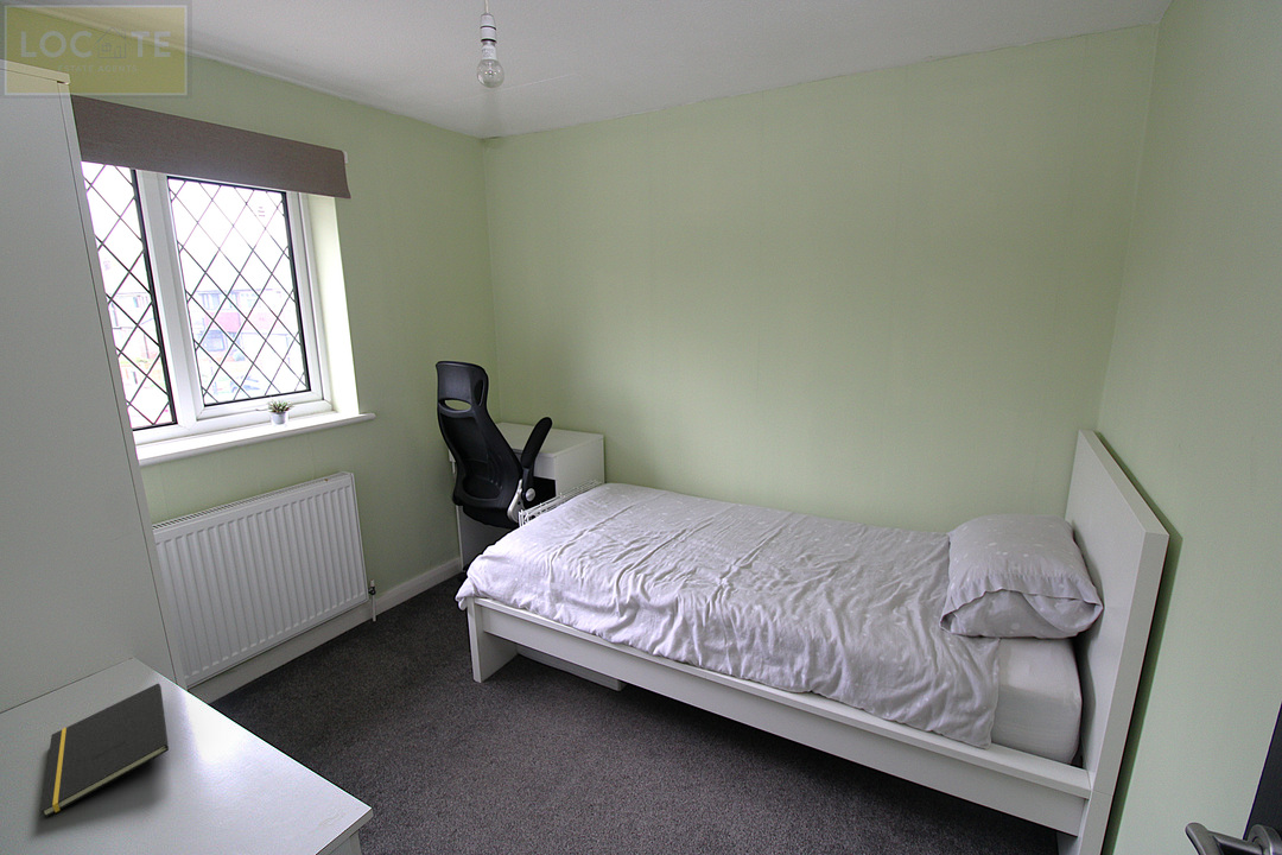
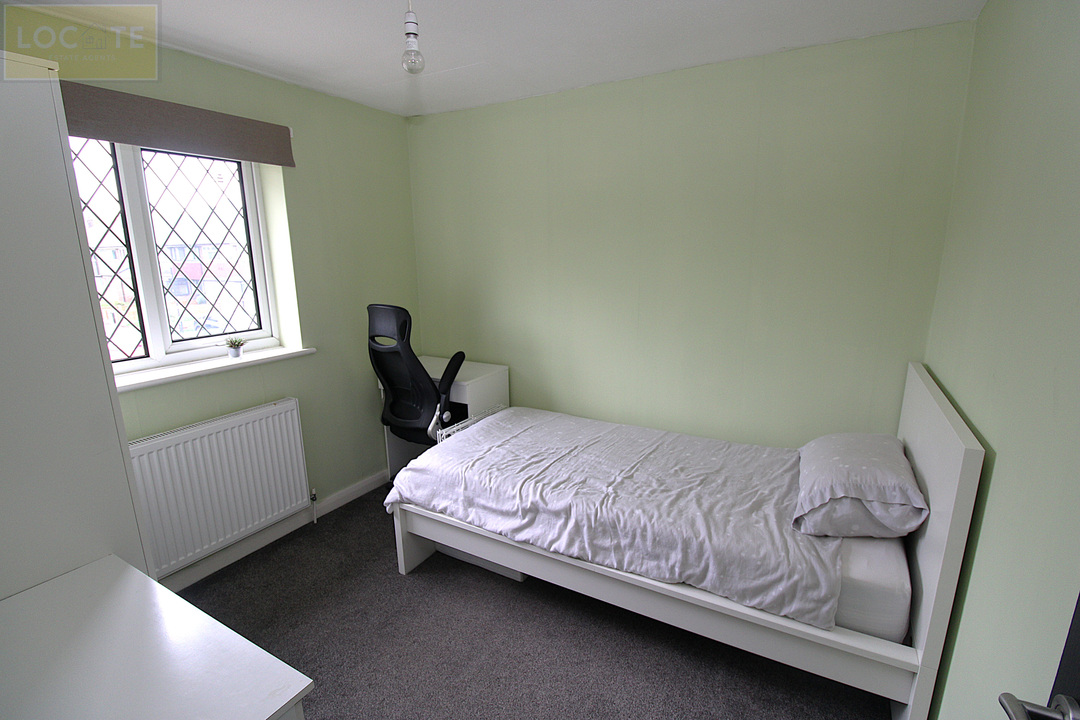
- notepad [39,682,170,819]
